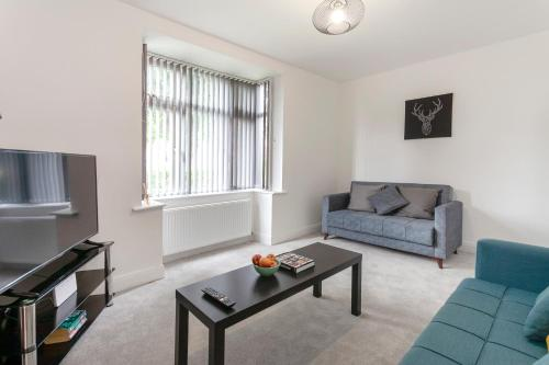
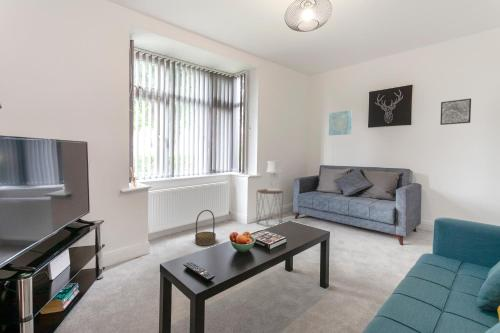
+ wall art [439,98,472,126]
+ basket [194,209,217,246]
+ side table [255,188,284,227]
+ table lamp [265,158,283,191]
+ wall art [328,109,353,136]
